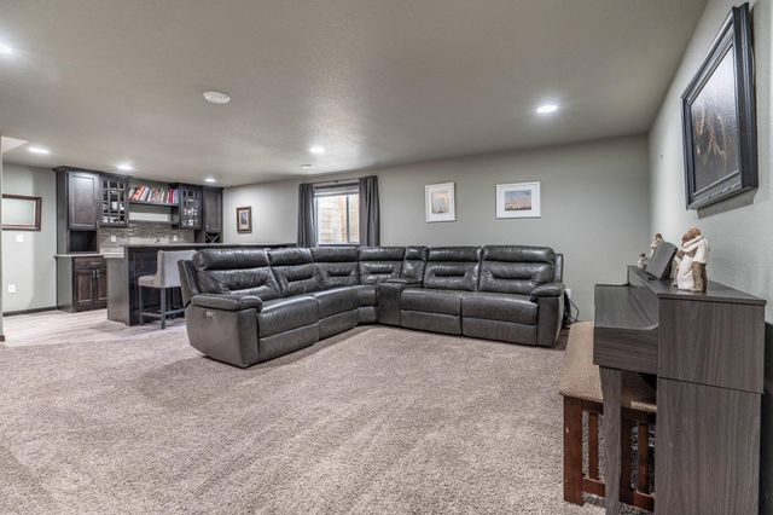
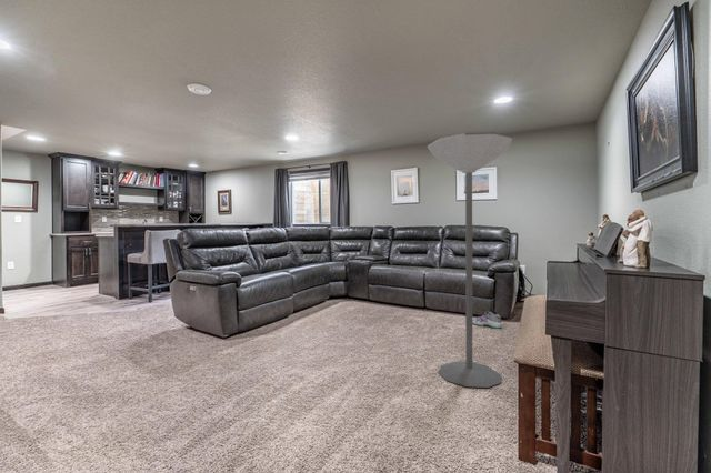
+ sneaker [472,304,503,329]
+ floor lamp [427,131,513,389]
